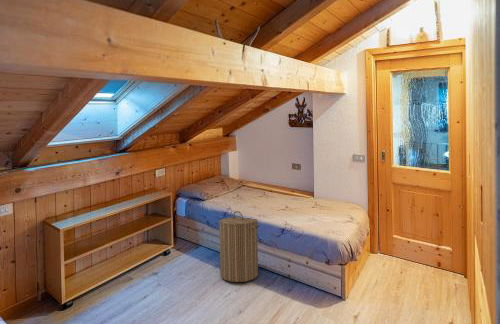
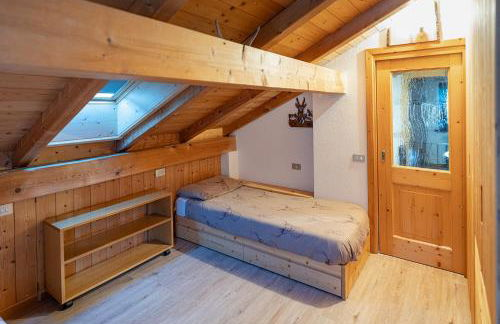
- laundry hamper [218,210,260,283]
